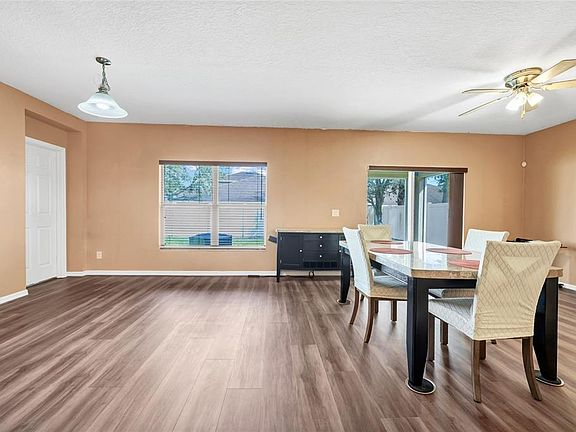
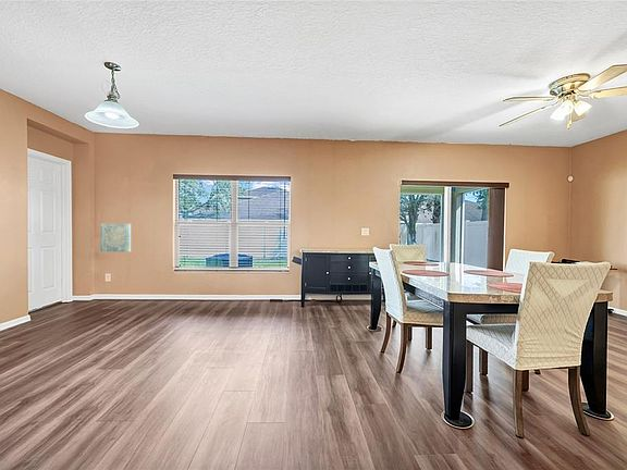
+ wall art [100,223,132,252]
